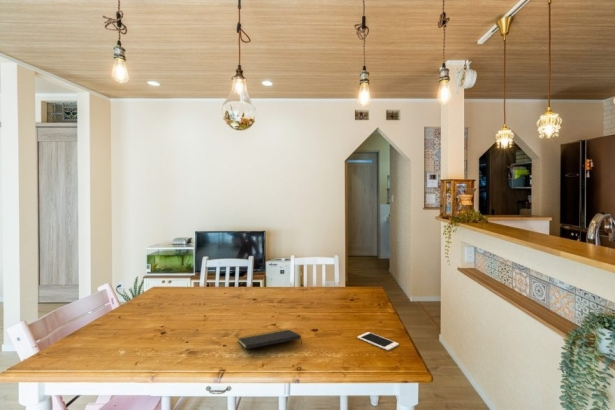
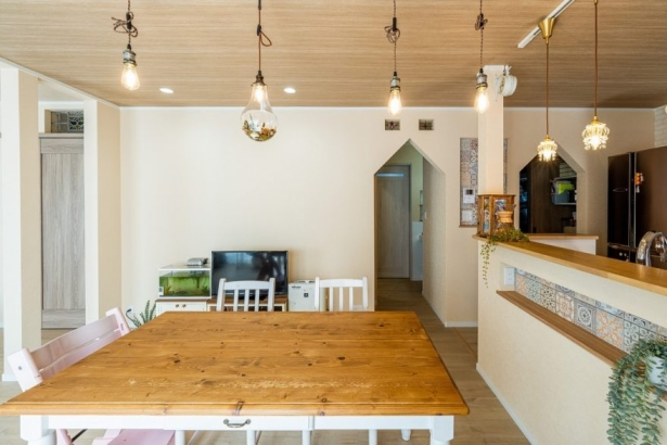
- notepad [237,328,303,350]
- cell phone [357,331,400,351]
